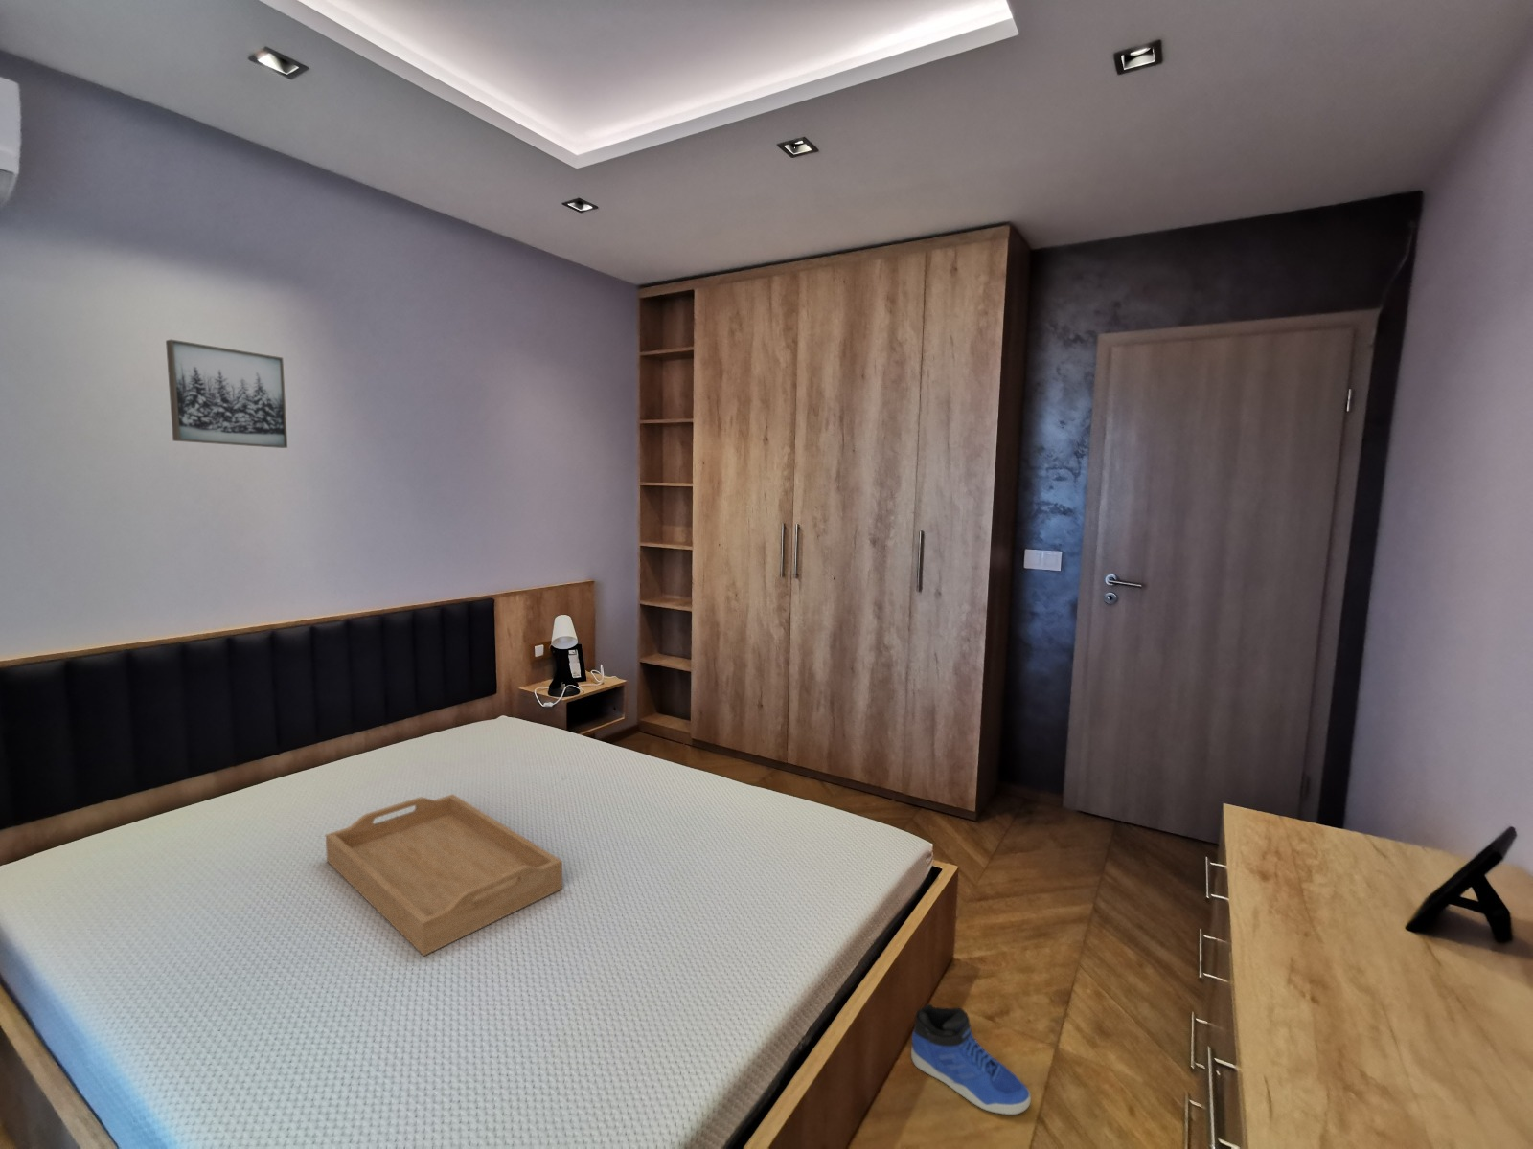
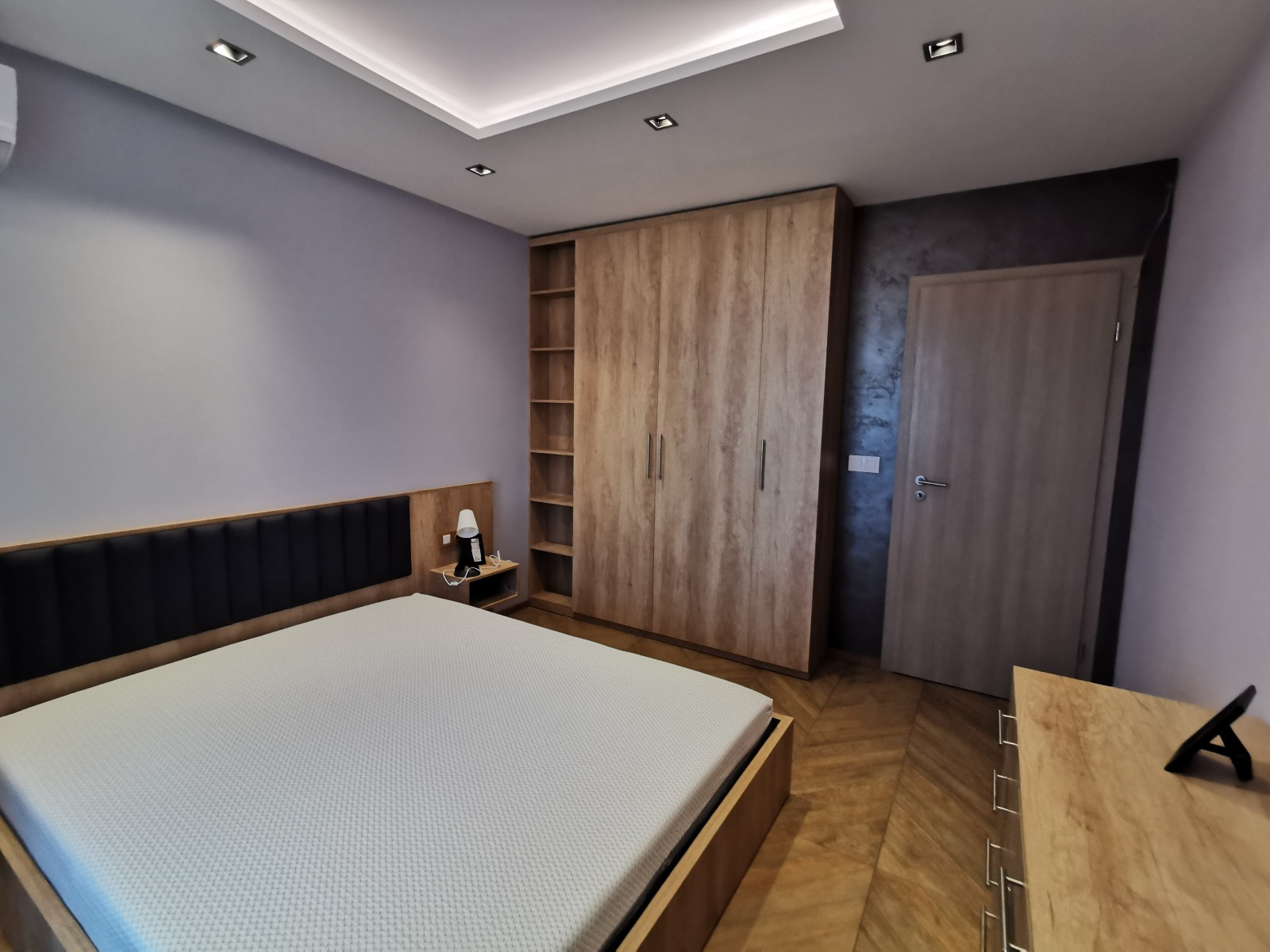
- sneaker [910,1003,1032,1115]
- serving tray [325,793,564,957]
- wall art [165,338,288,449]
